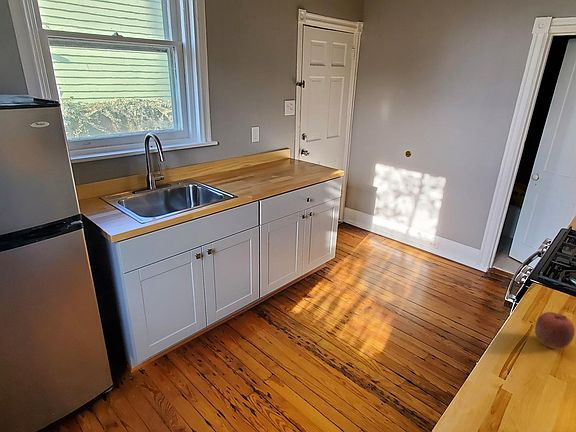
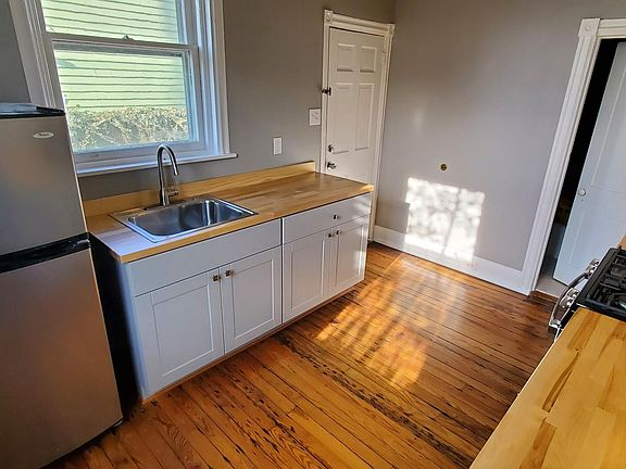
- apple [534,311,576,350]
